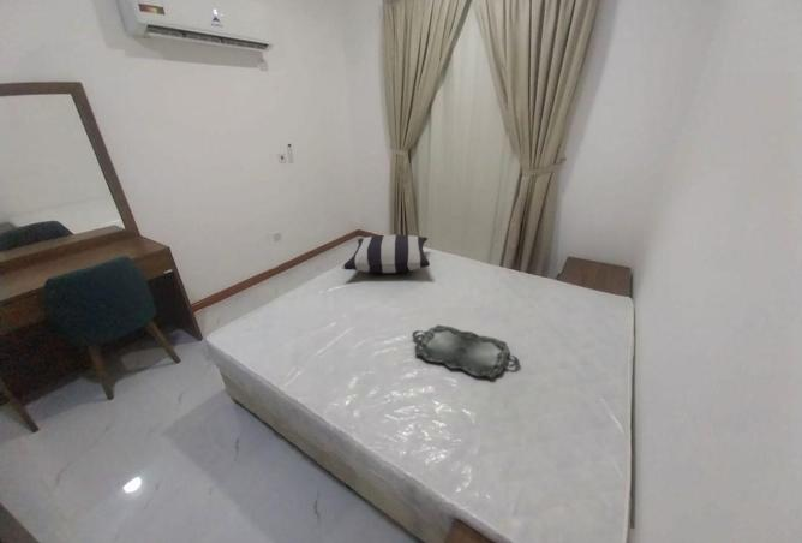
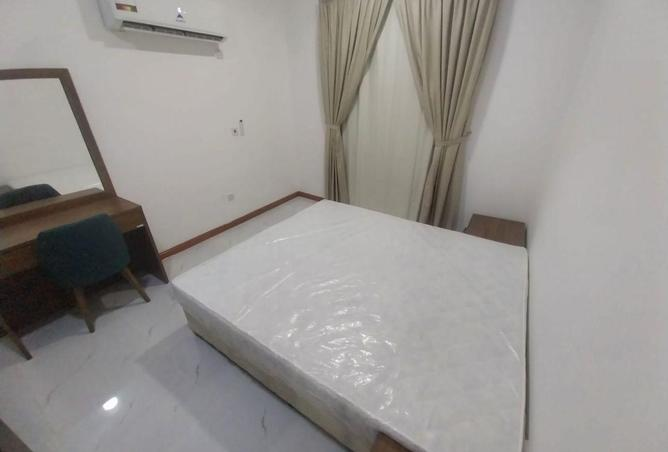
- pillow [341,234,431,274]
- serving tray [411,324,520,380]
